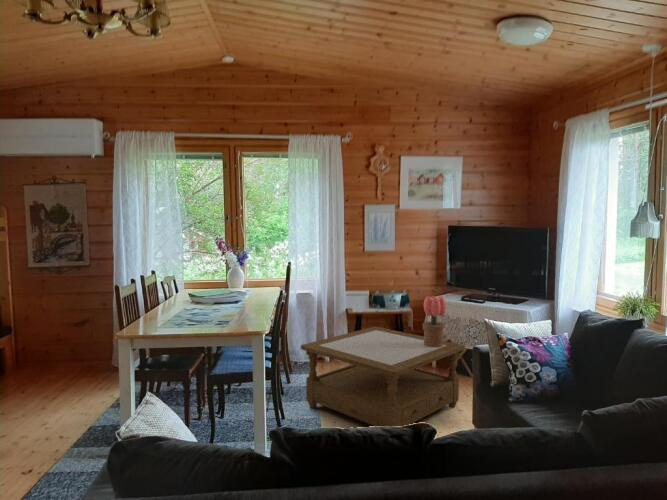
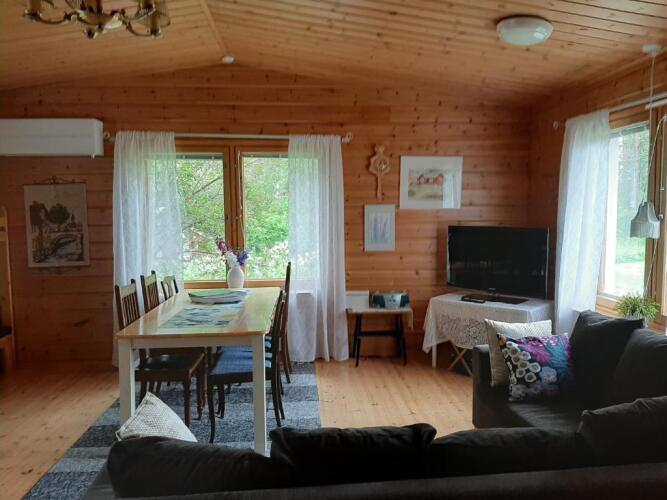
- coffee table [300,326,466,427]
- potted flower [422,295,447,347]
